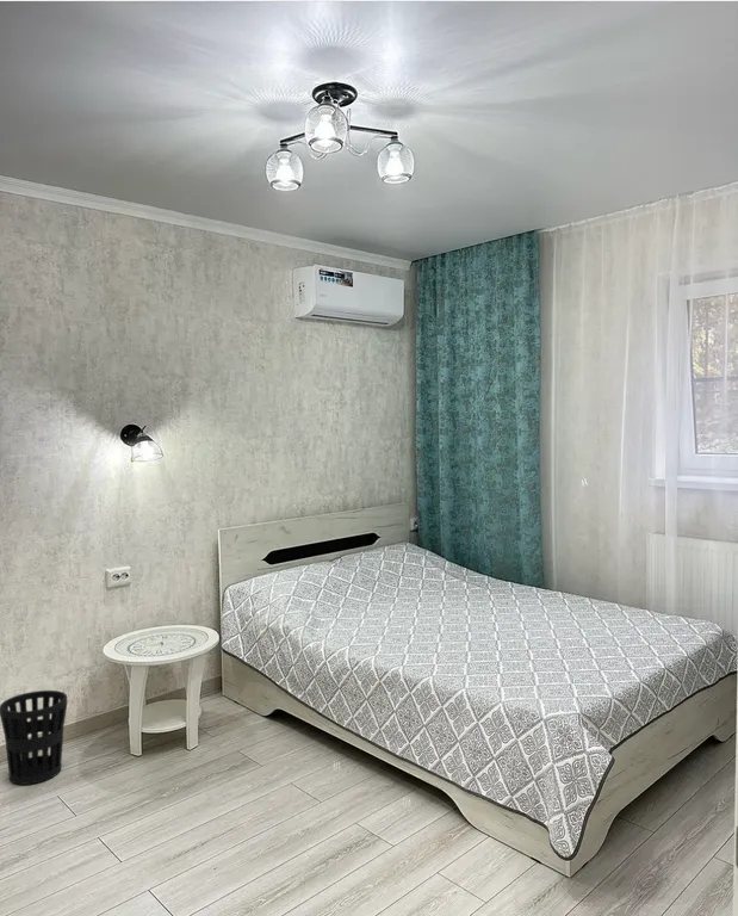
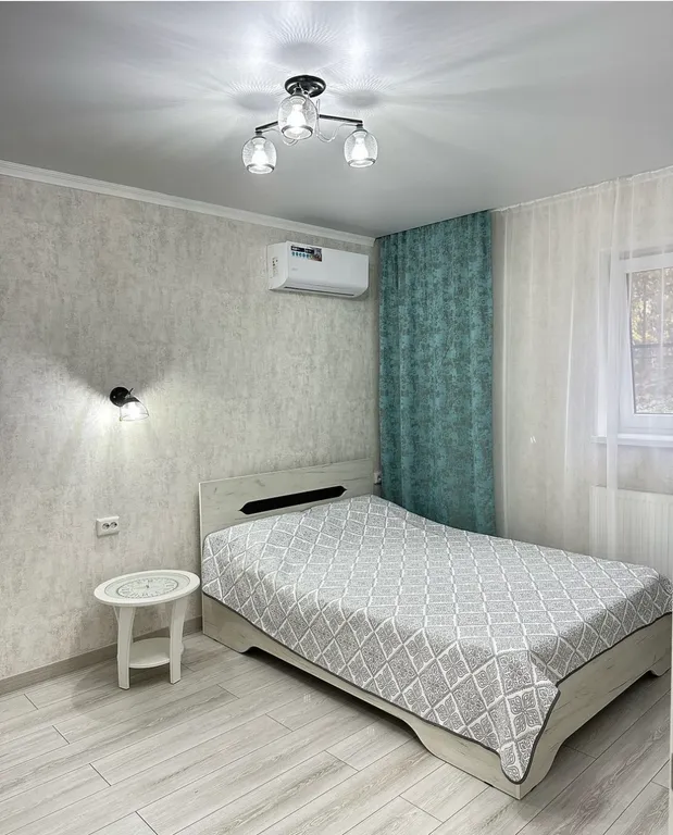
- wastebasket [0,689,68,786]
